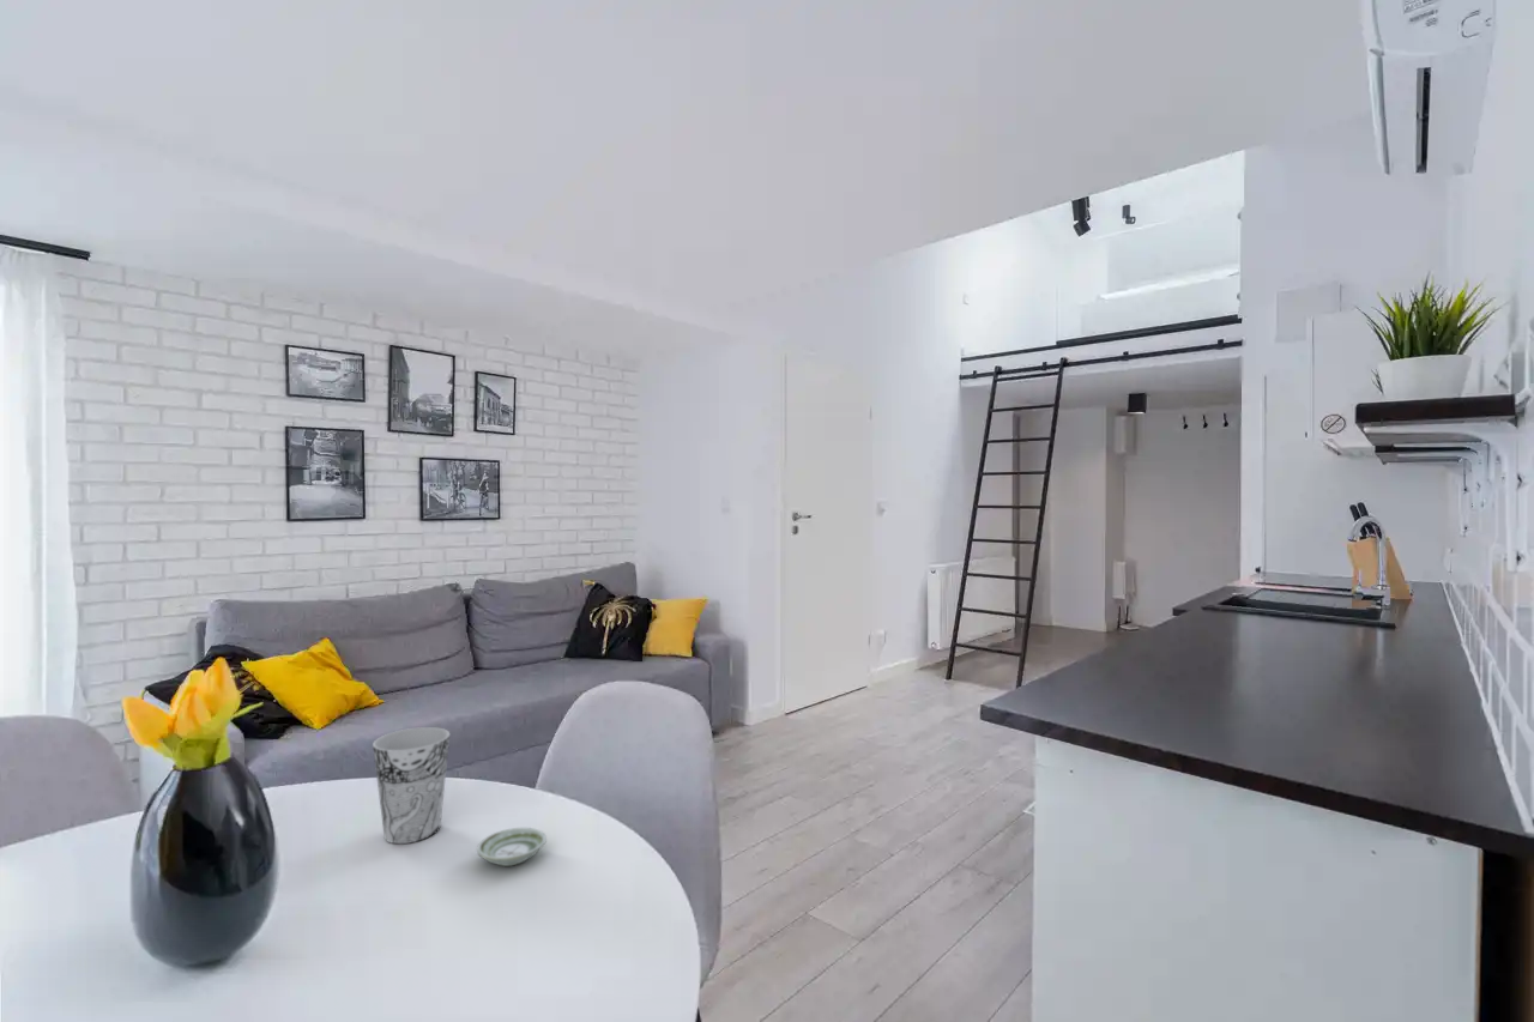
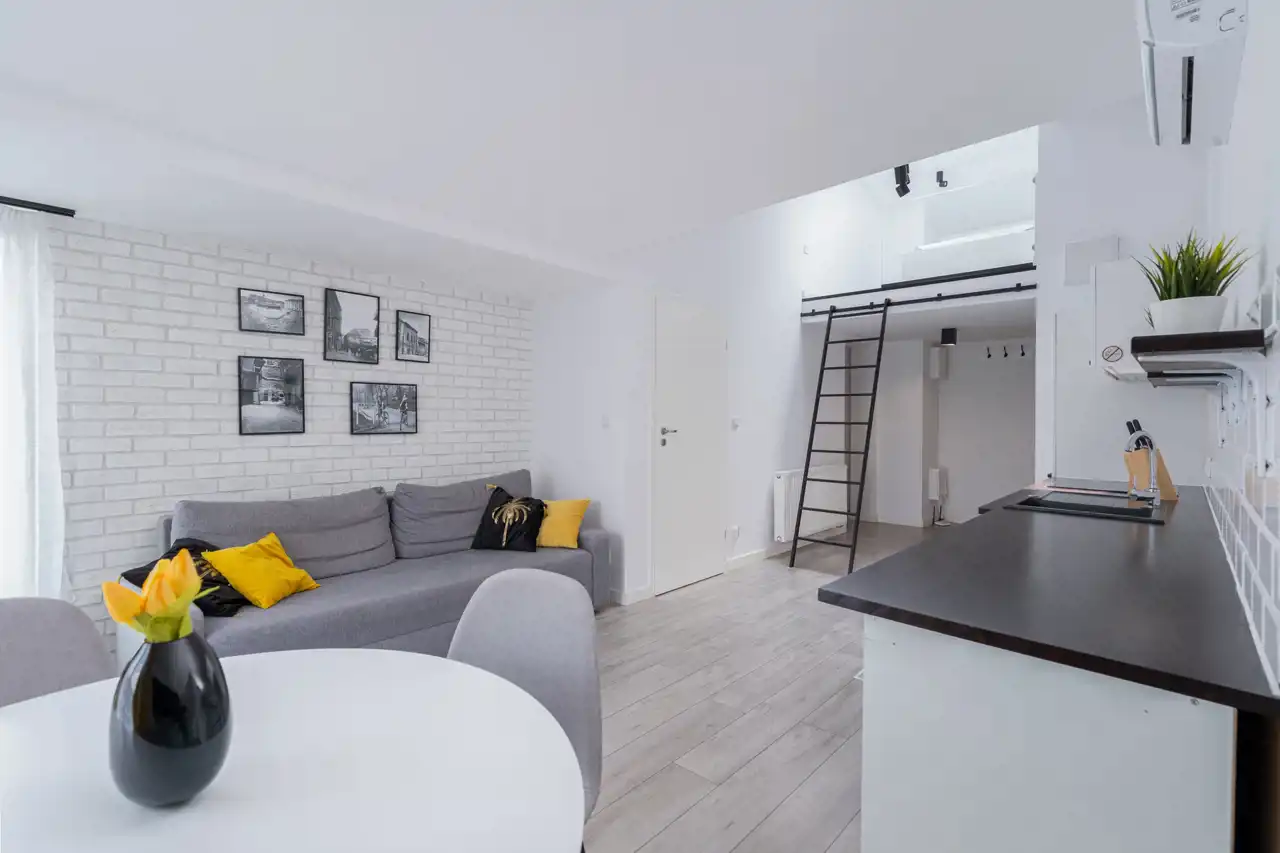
- cup [372,726,451,845]
- saucer [476,827,548,867]
